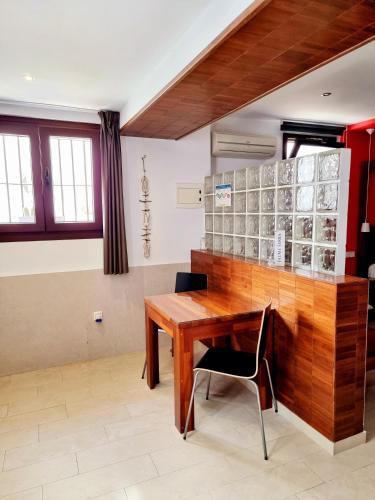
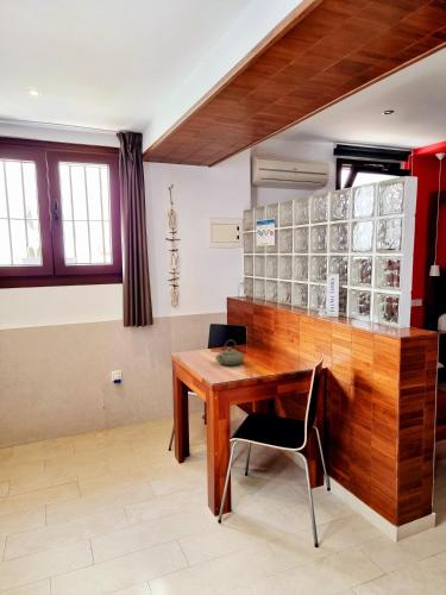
+ teapot [214,339,246,367]
